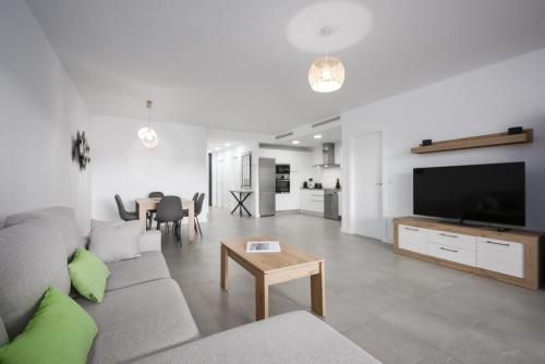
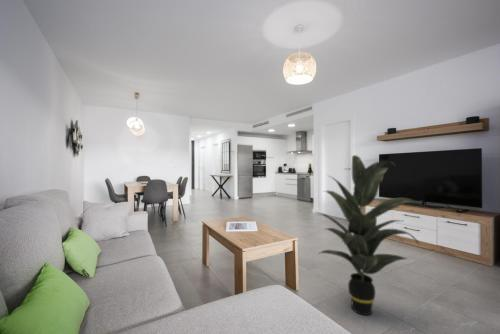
+ indoor plant [316,154,425,316]
